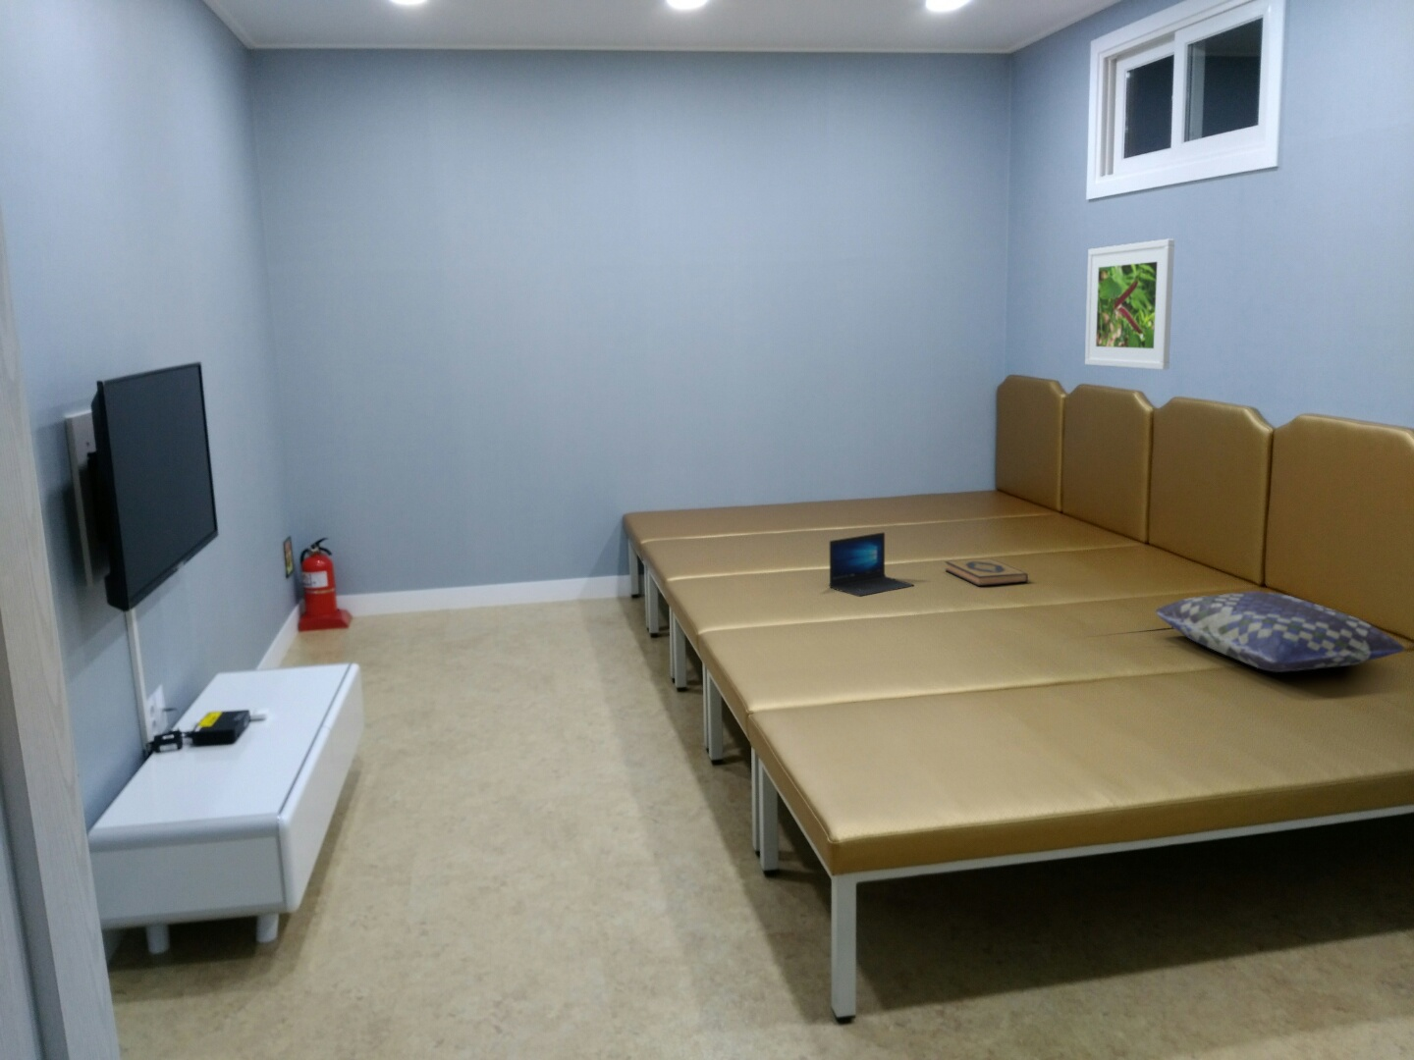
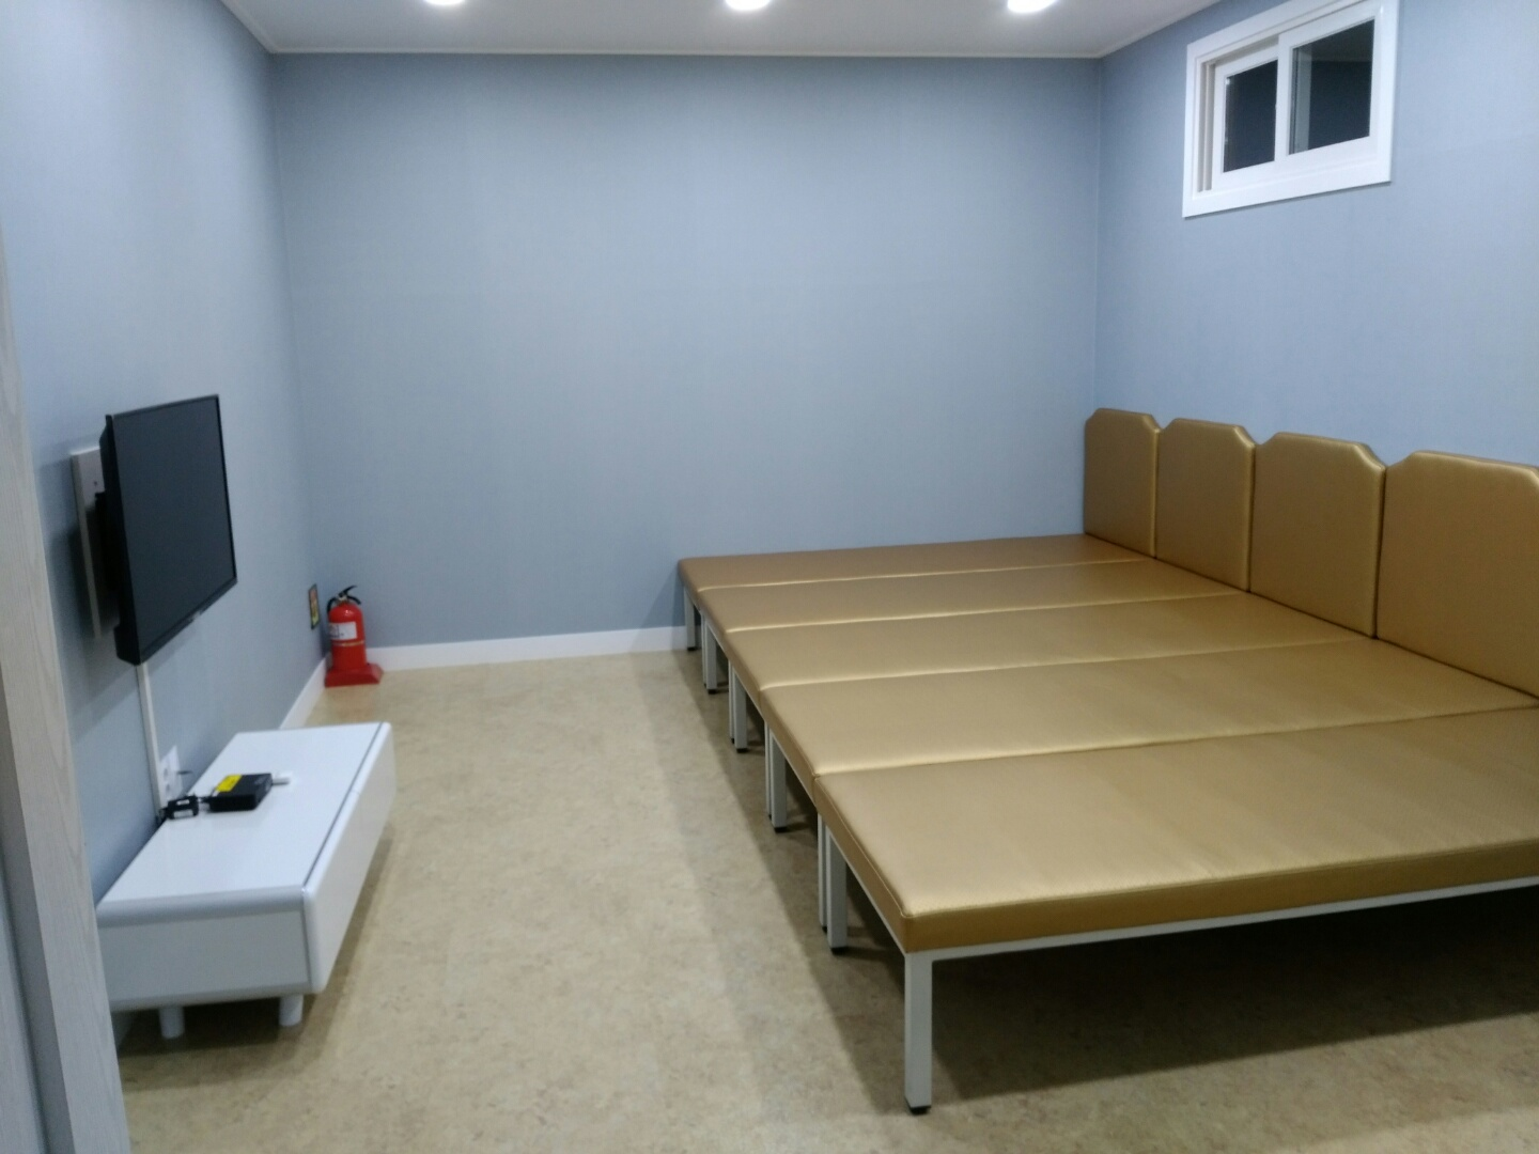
- cushion [1153,590,1406,674]
- hardback book [944,558,1029,587]
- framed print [1084,237,1176,371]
- laptop [827,531,915,598]
